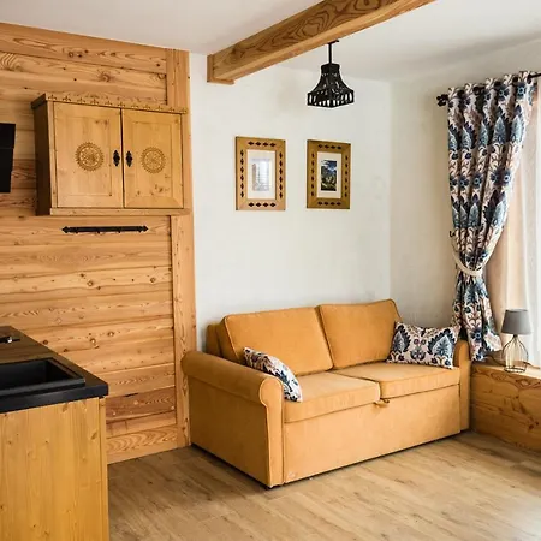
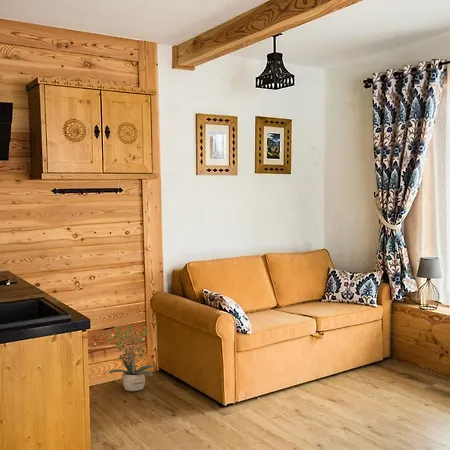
+ potted plant [103,323,155,392]
